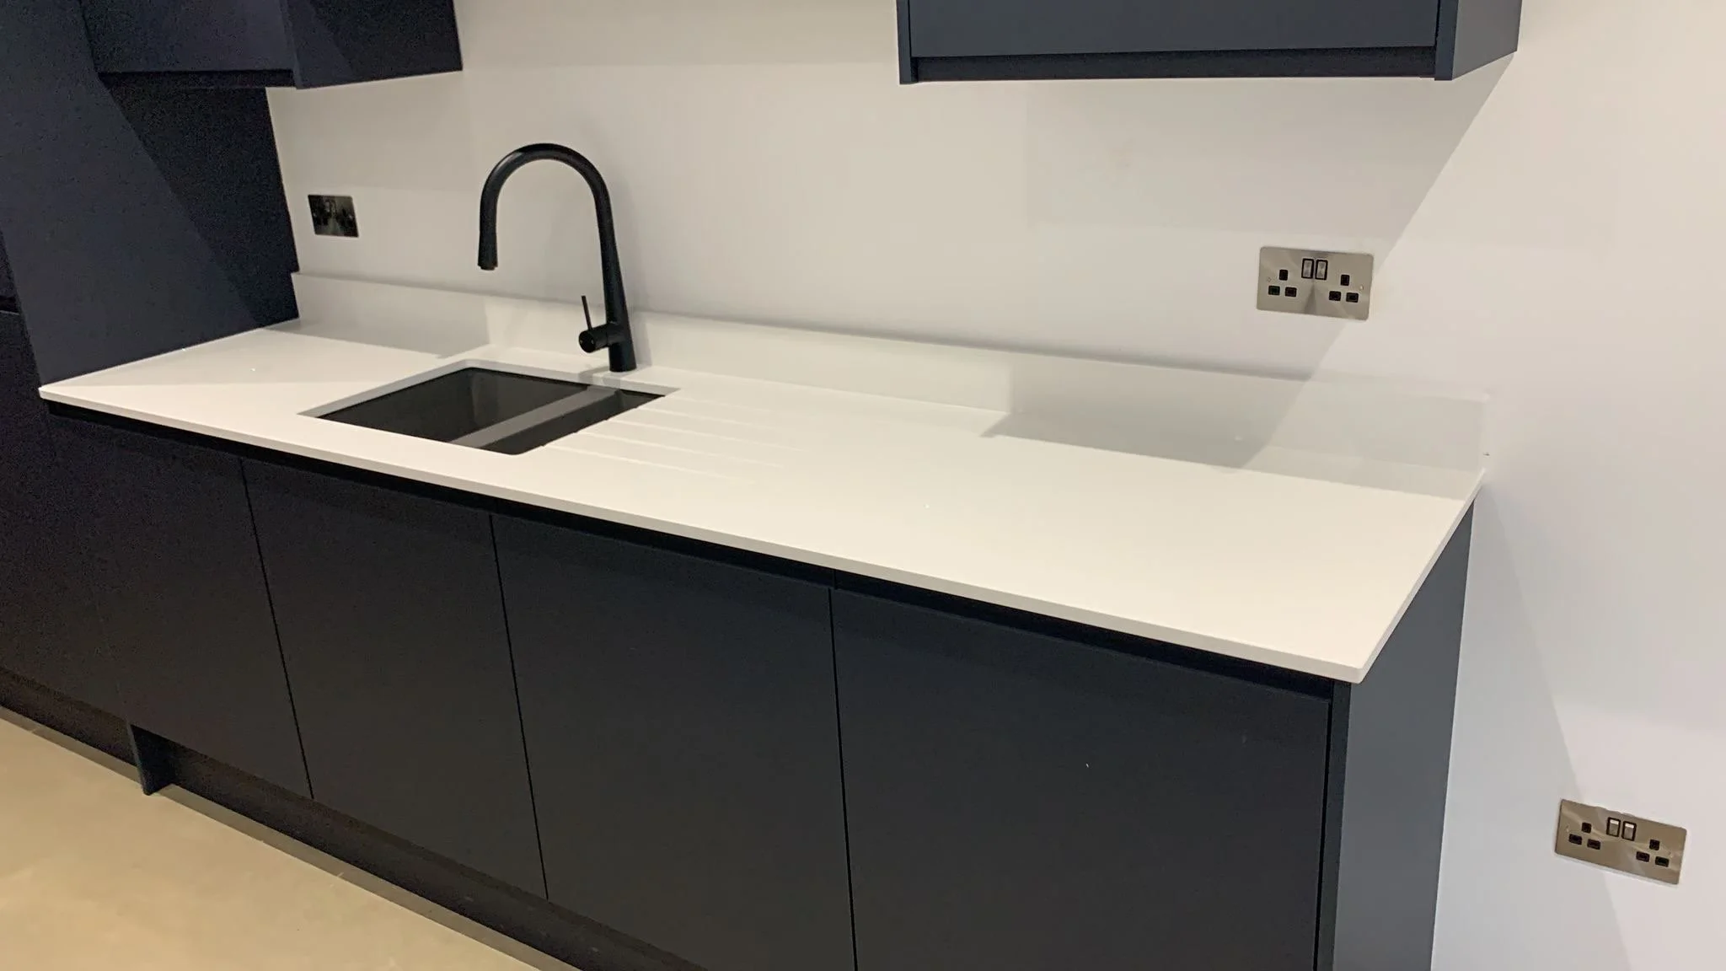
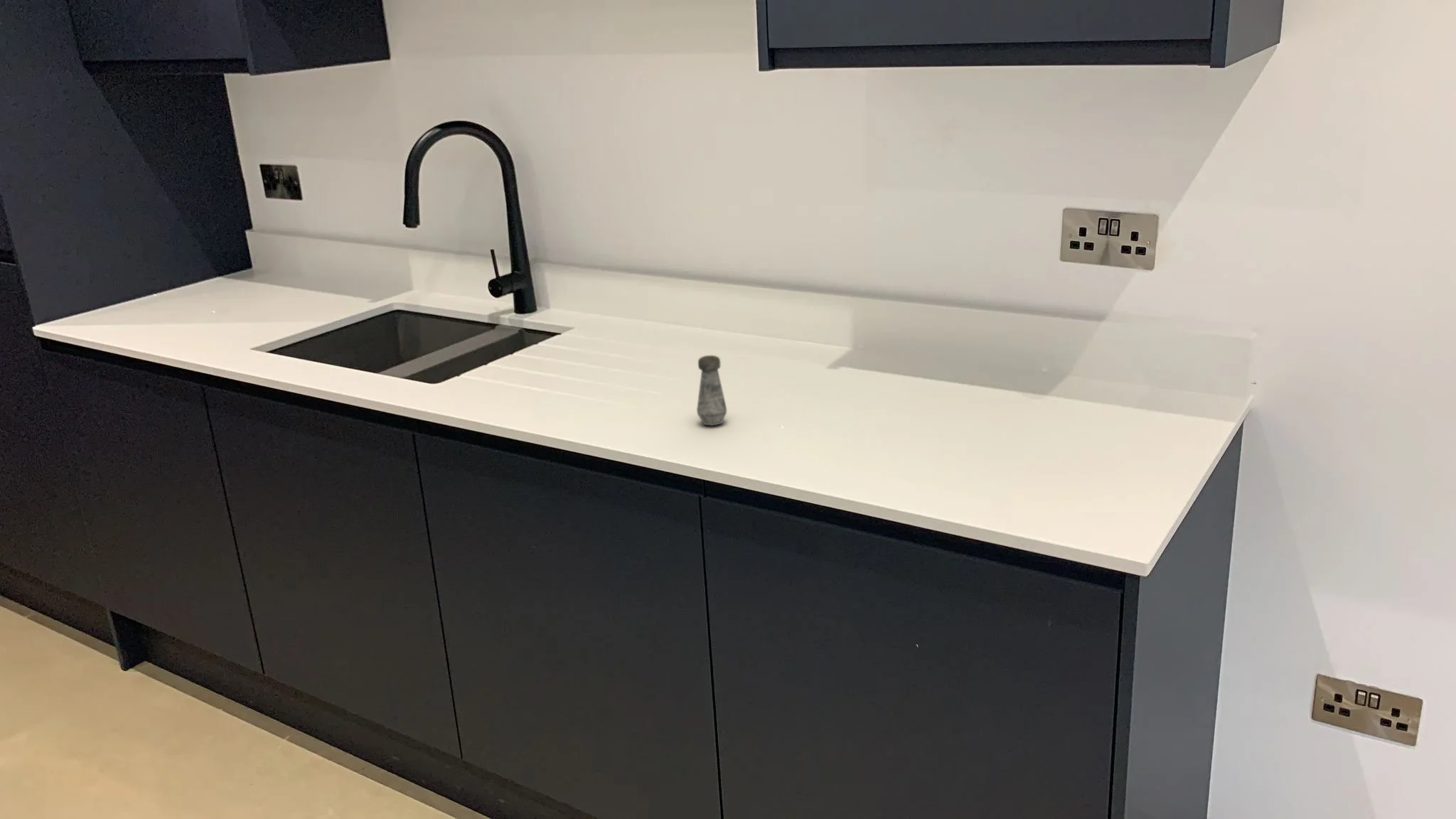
+ salt shaker [696,355,727,427]
